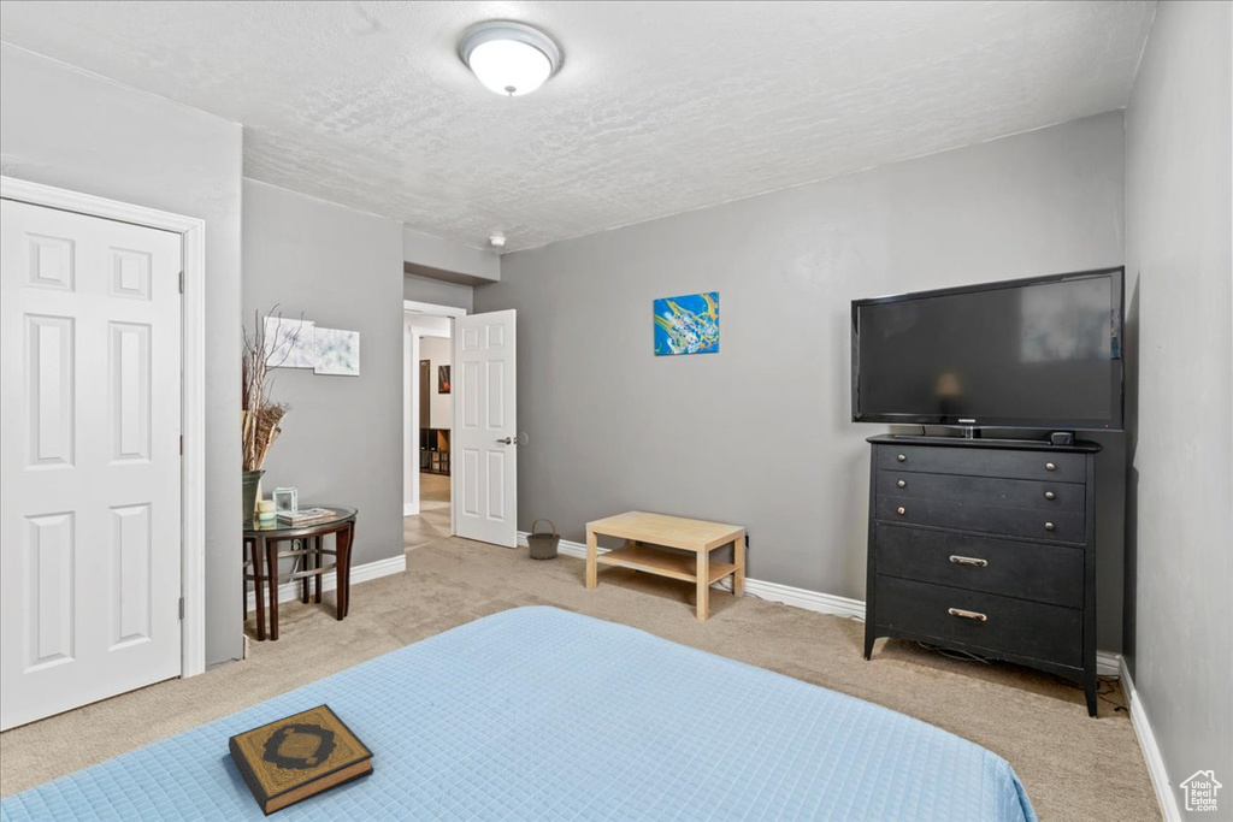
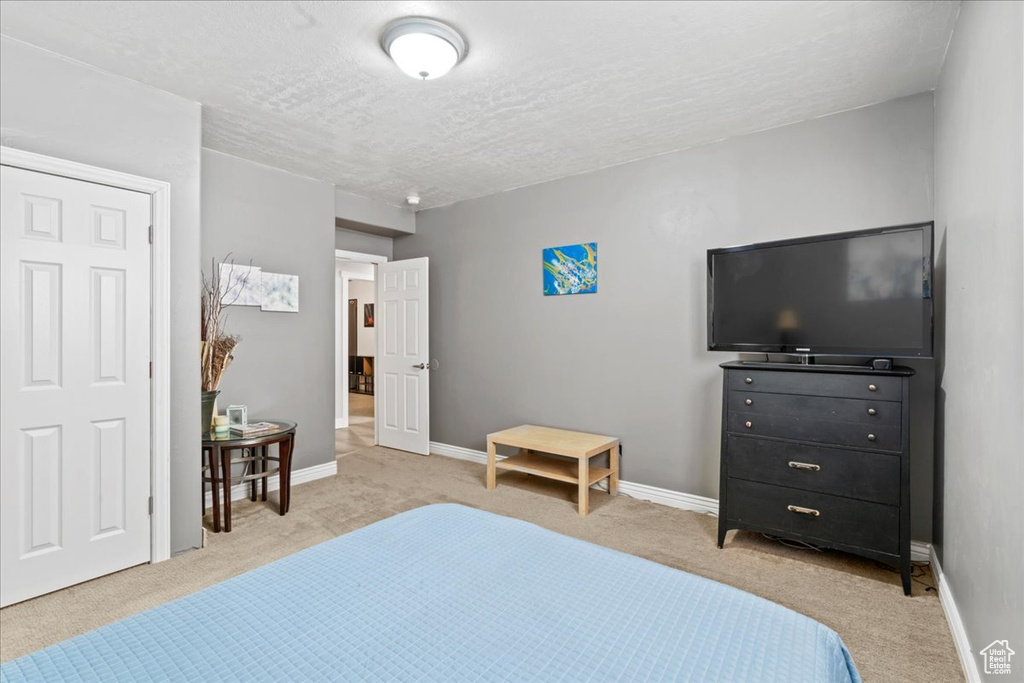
- hardback book [228,703,376,818]
- basket [525,518,562,561]
